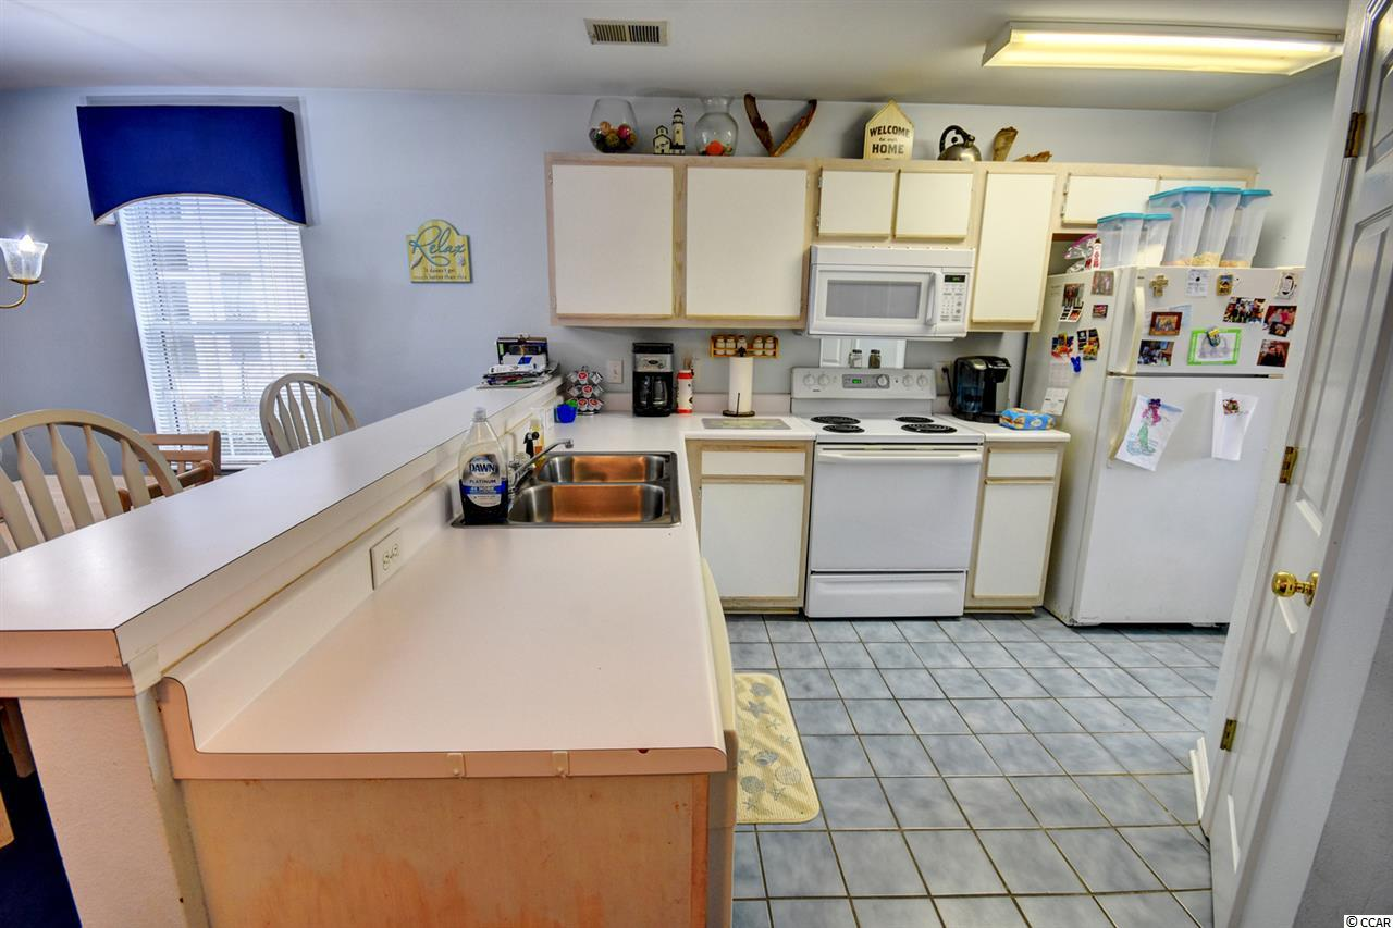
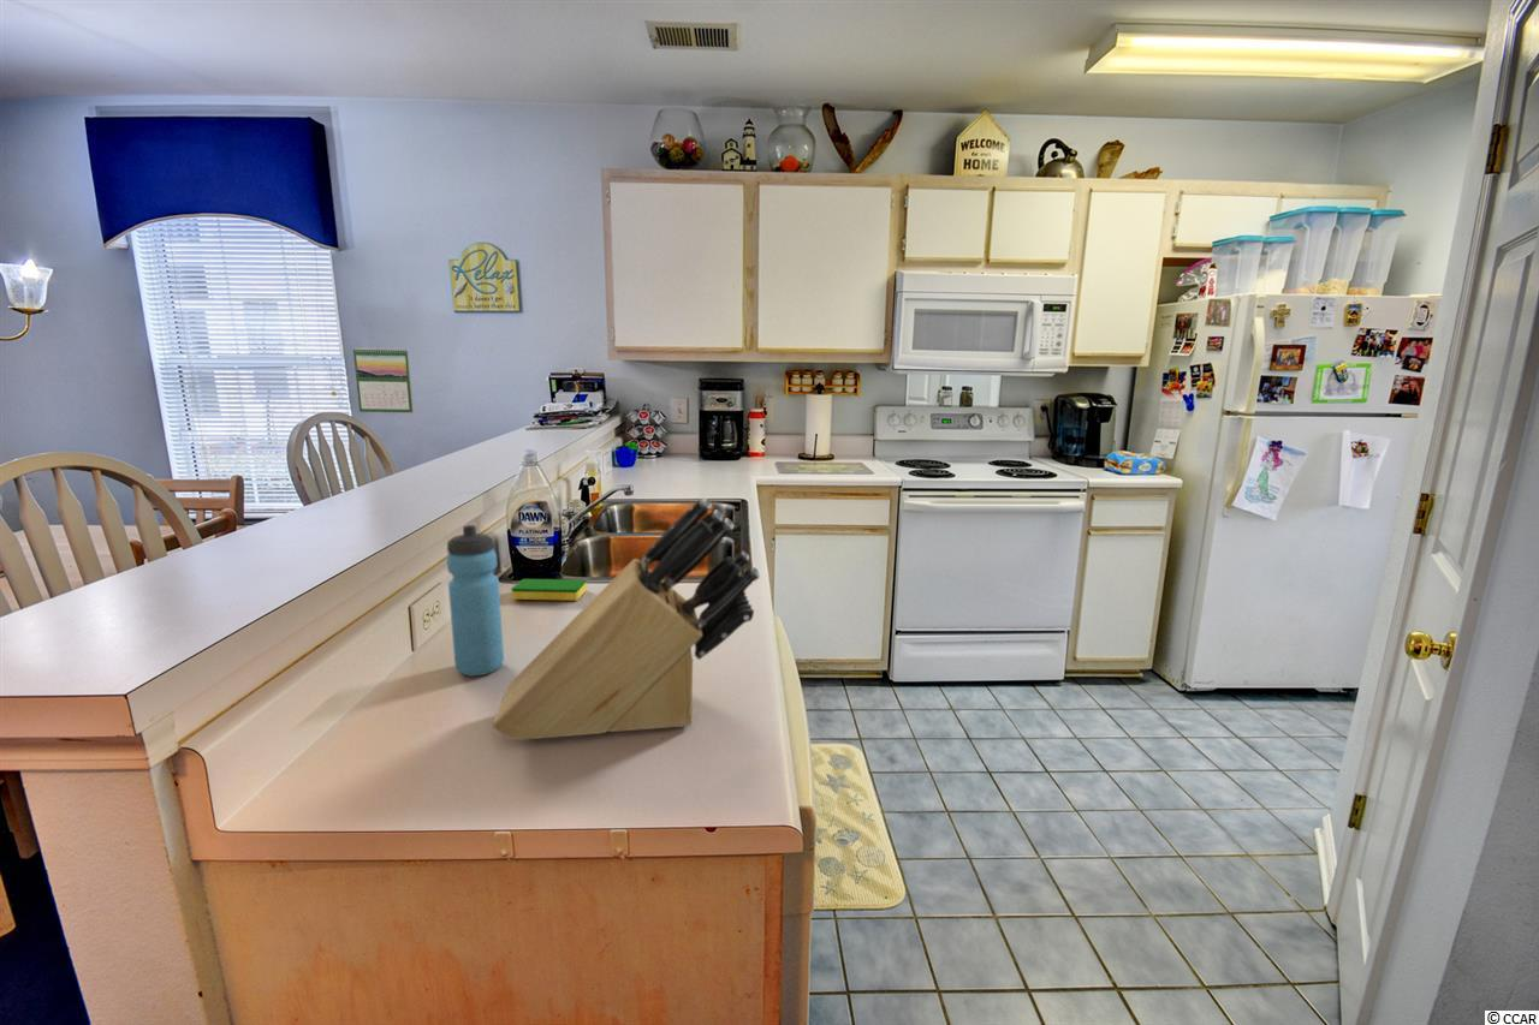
+ water bottle [445,524,505,677]
+ calendar [352,346,415,413]
+ dish sponge [510,578,588,602]
+ knife block [492,496,761,741]
